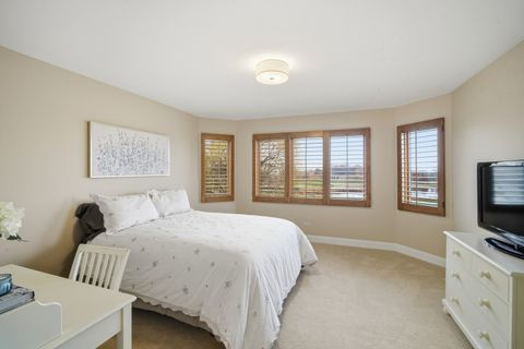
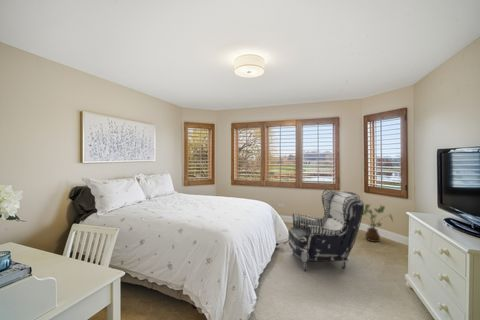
+ house plant [361,203,394,243]
+ armchair [287,188,365,272]
